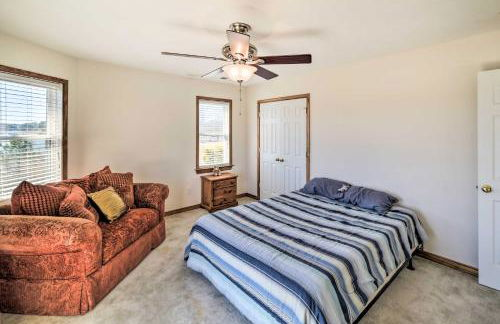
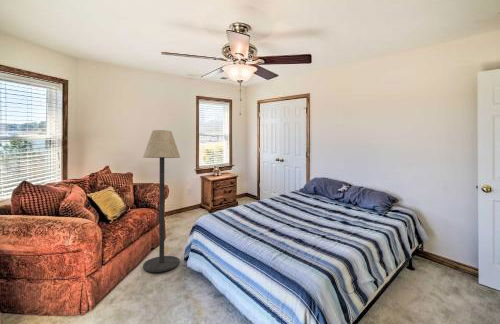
+ floor lamp [142,129,181,273]
